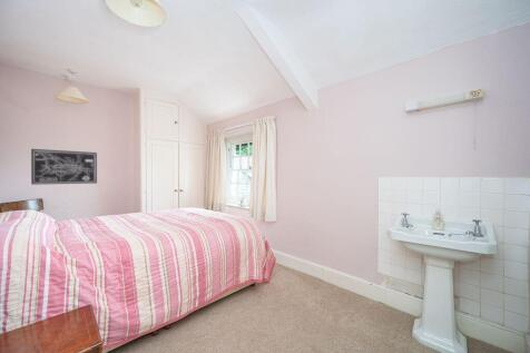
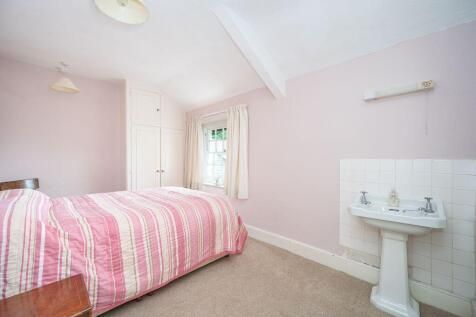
- wall art [30,148,98,186]
